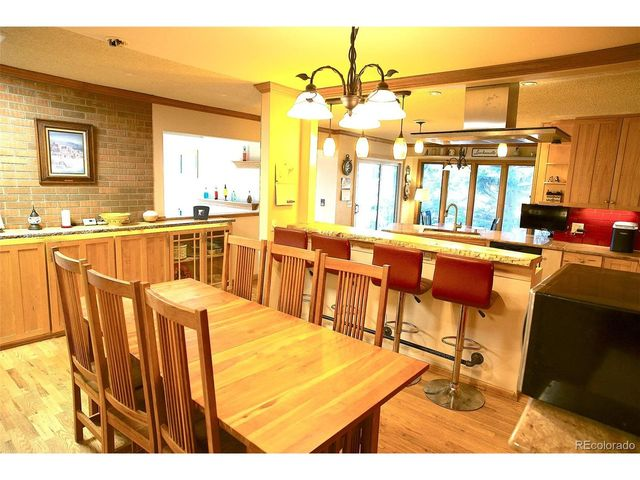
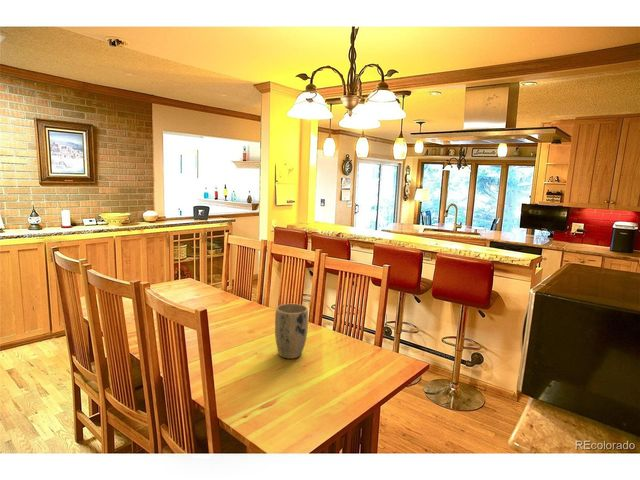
+ plant pot [274,303,309,360]
